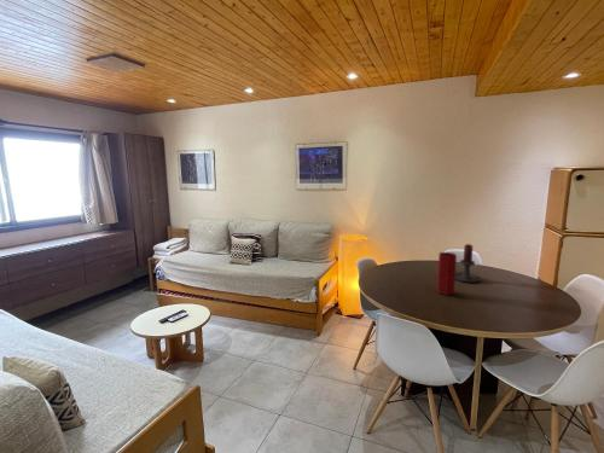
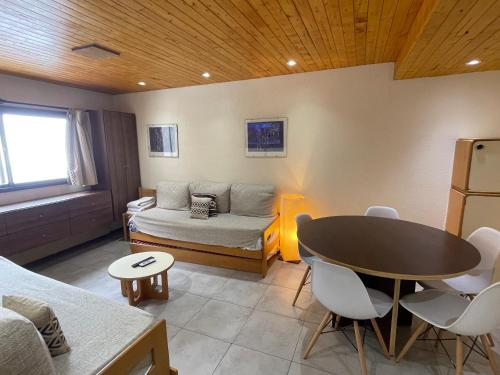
- vase [436,251,458,296]
- candle holder [455,243,482,284]
